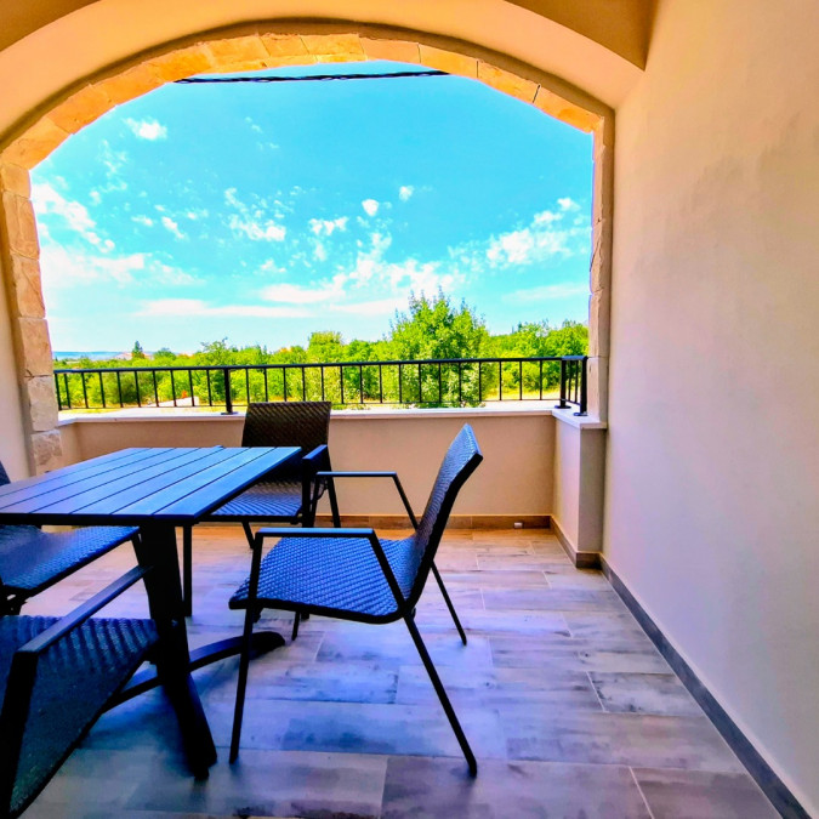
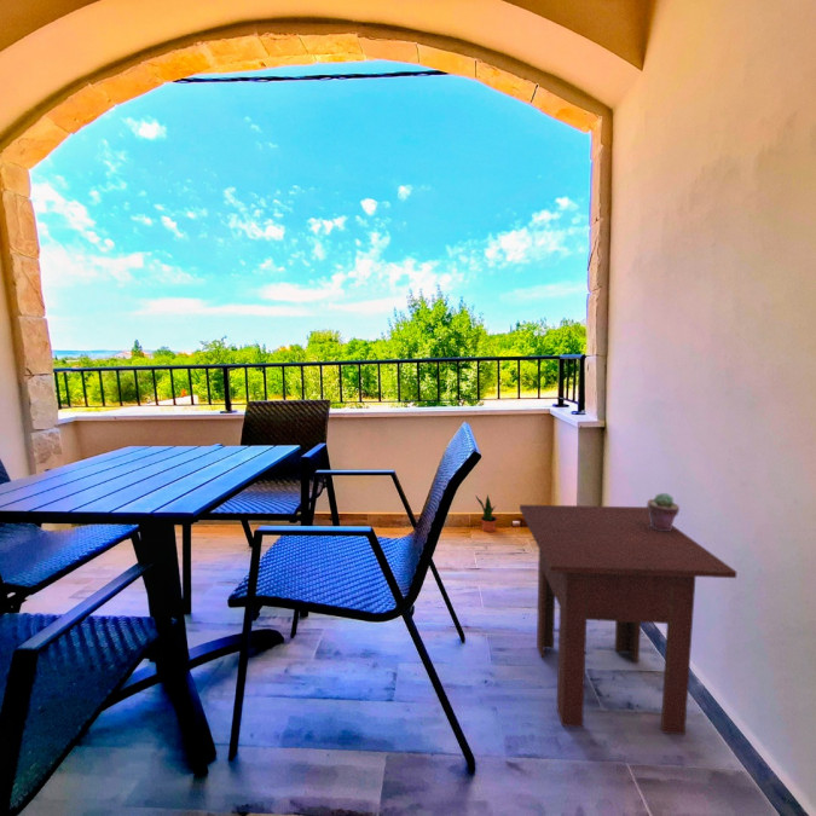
+ potted plant [474,493,498,533]
+ potted succulent [646,492,681,531]
+ side table [519,504,737,736]
